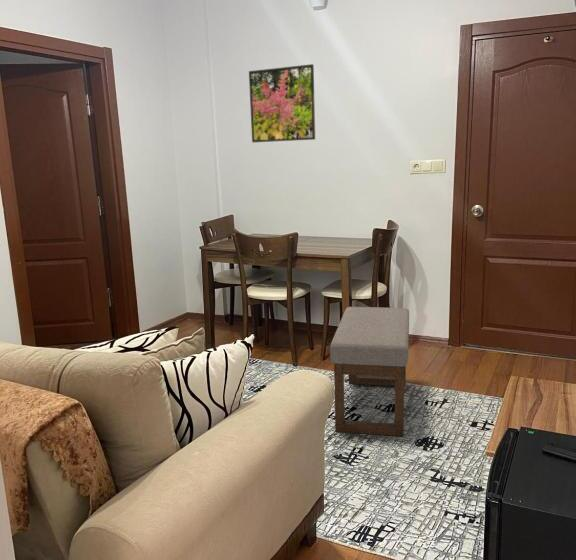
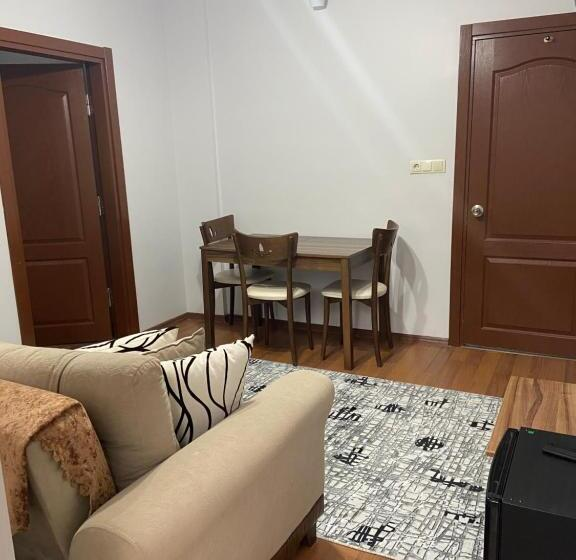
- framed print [248,63,316,143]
- ottoman [329,306,410,437]
